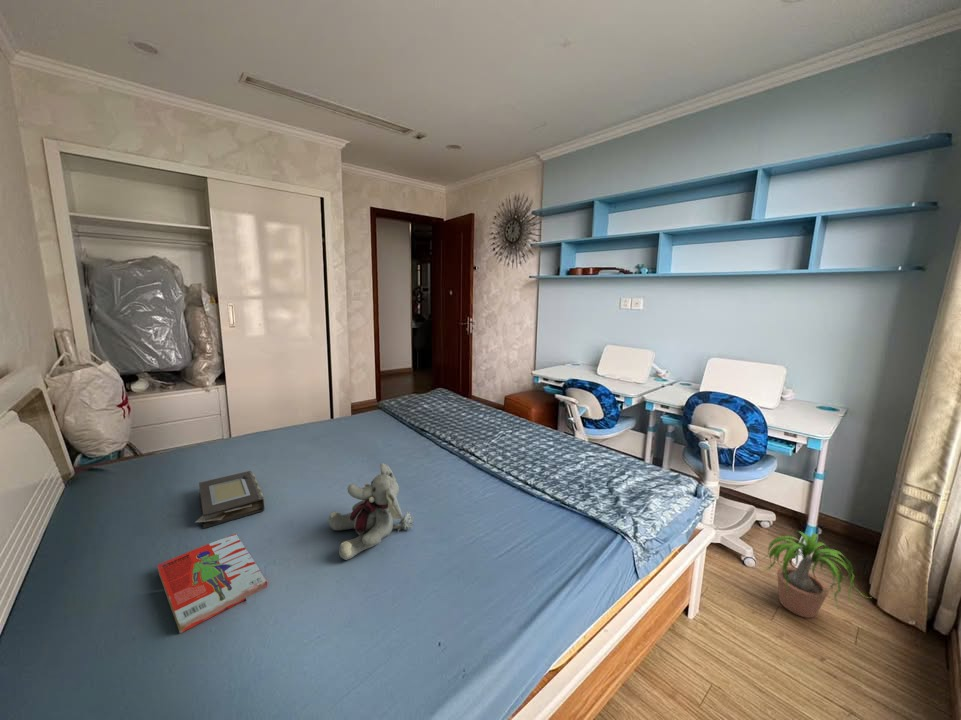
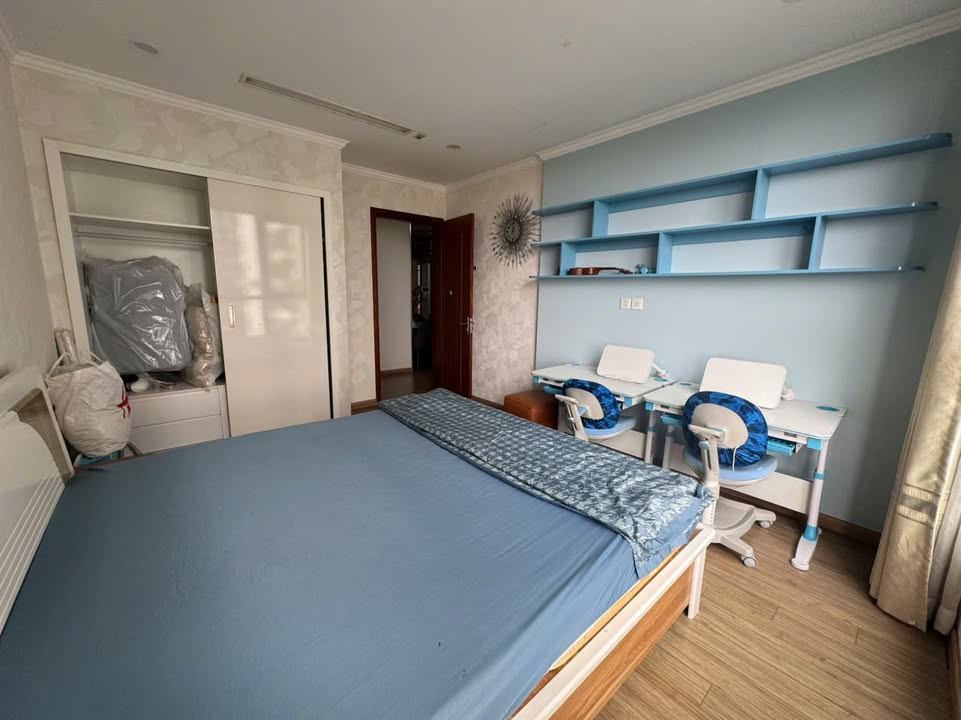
- comic book [156,533,268,634]
- potted plant [754,530,871,619]
- book [194,470,265,529]
- plush elephant [328,462,415,561]
